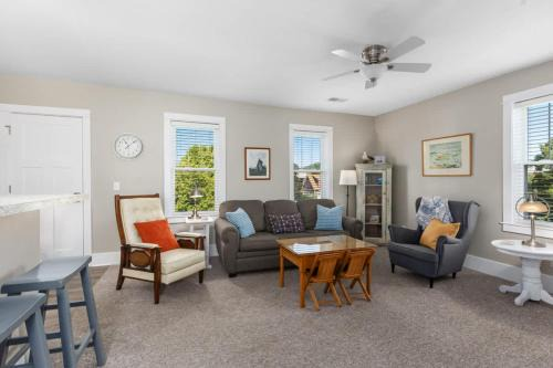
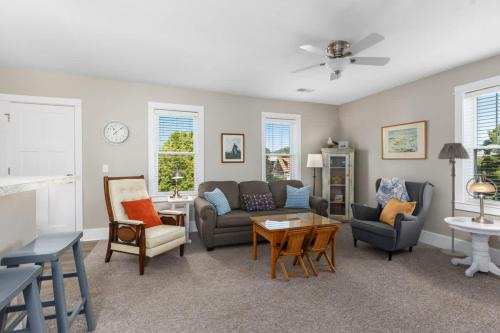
+ floor lamp [437,142,470,258]
